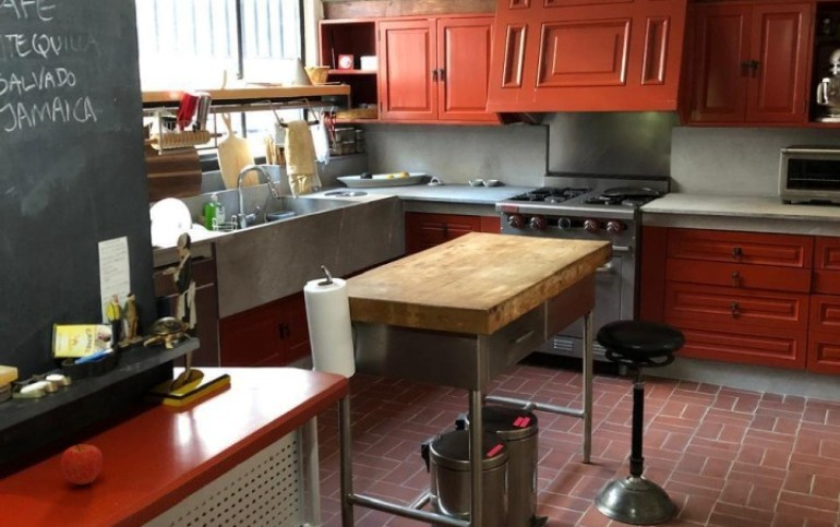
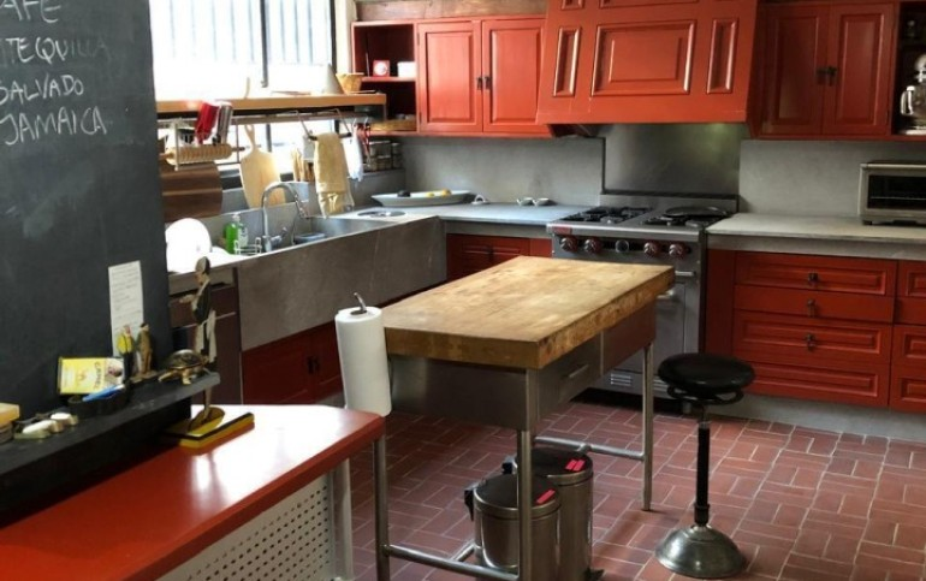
- fruit [60,444,104,486]
